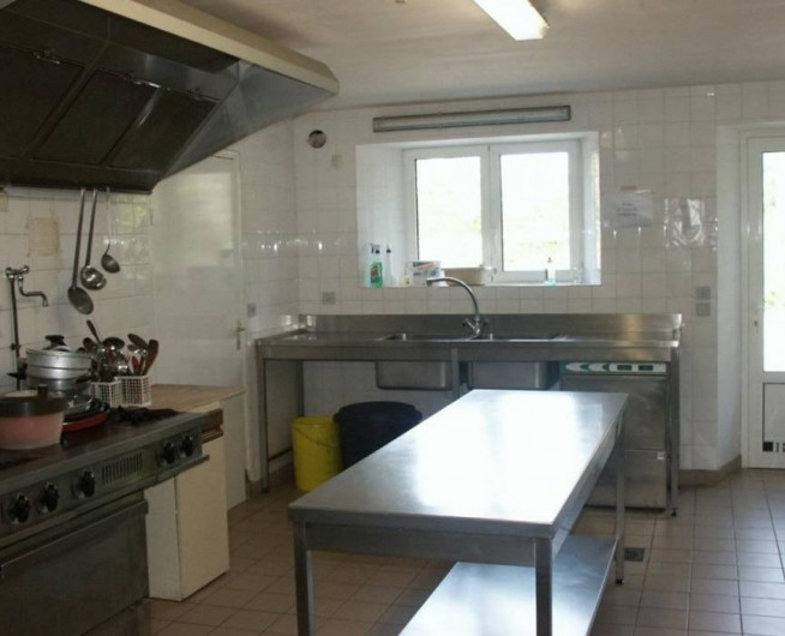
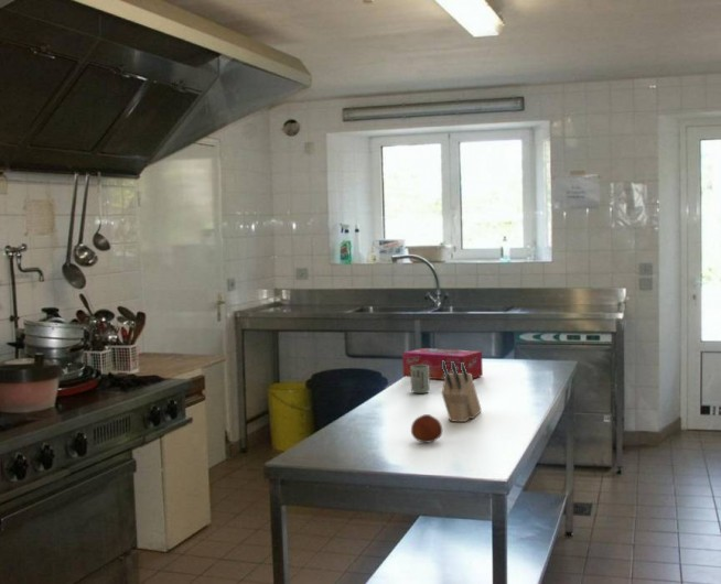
+ knife block [441,360,482,423]
+ cup [410,365,431,394]
+ fruit [410,413,443,444]
+ tissue box [401,347,484,380]
